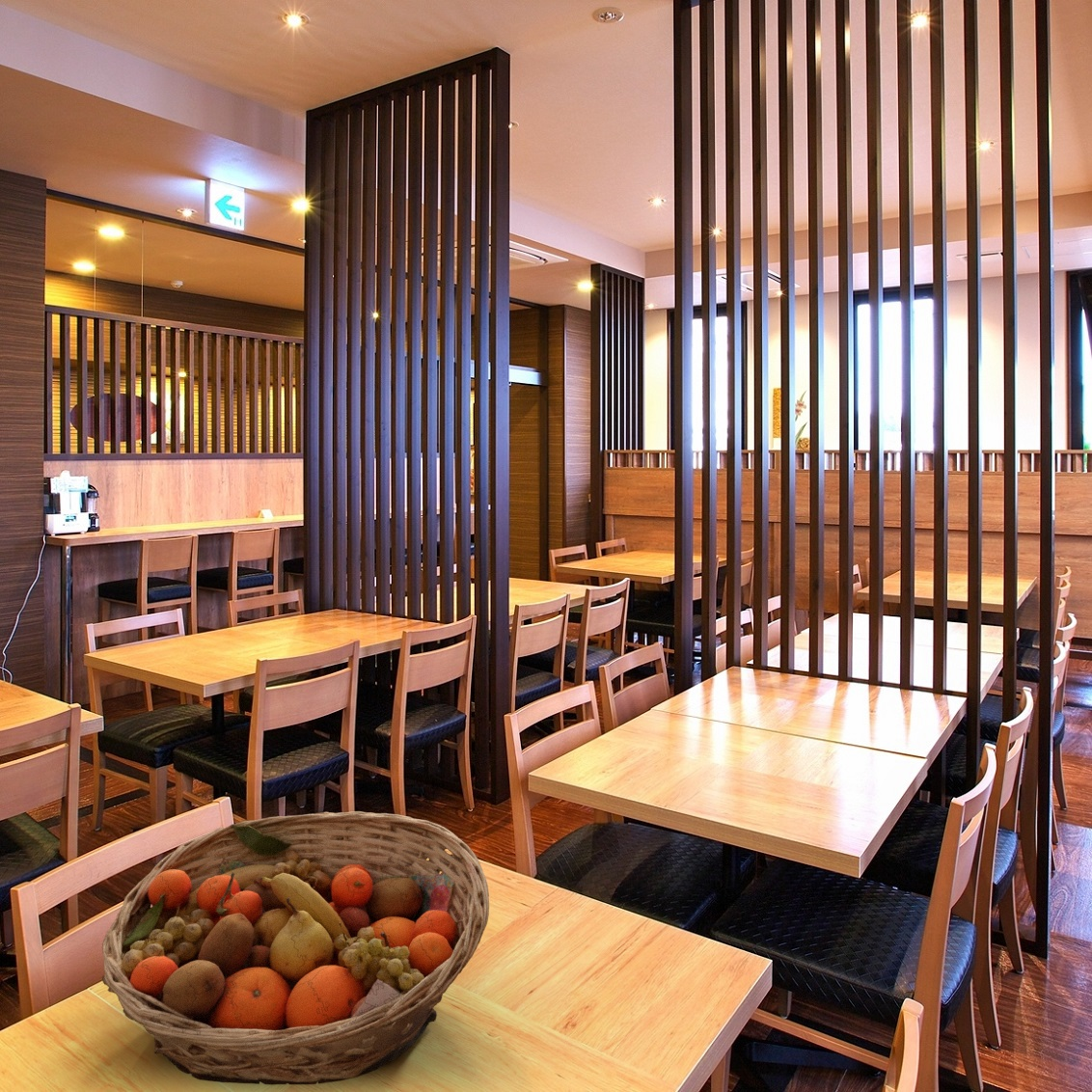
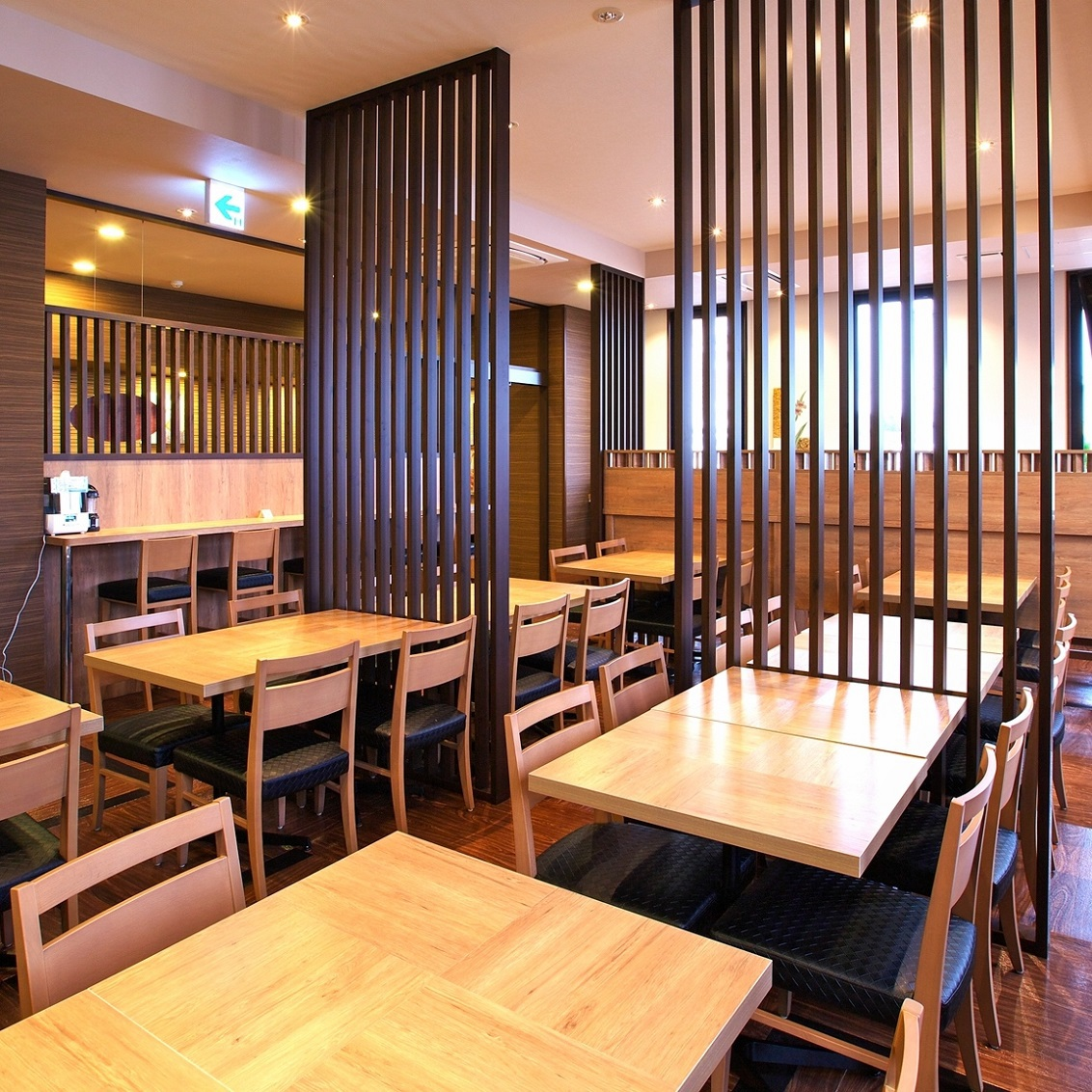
- fruit basket [101,810,490,1086]
